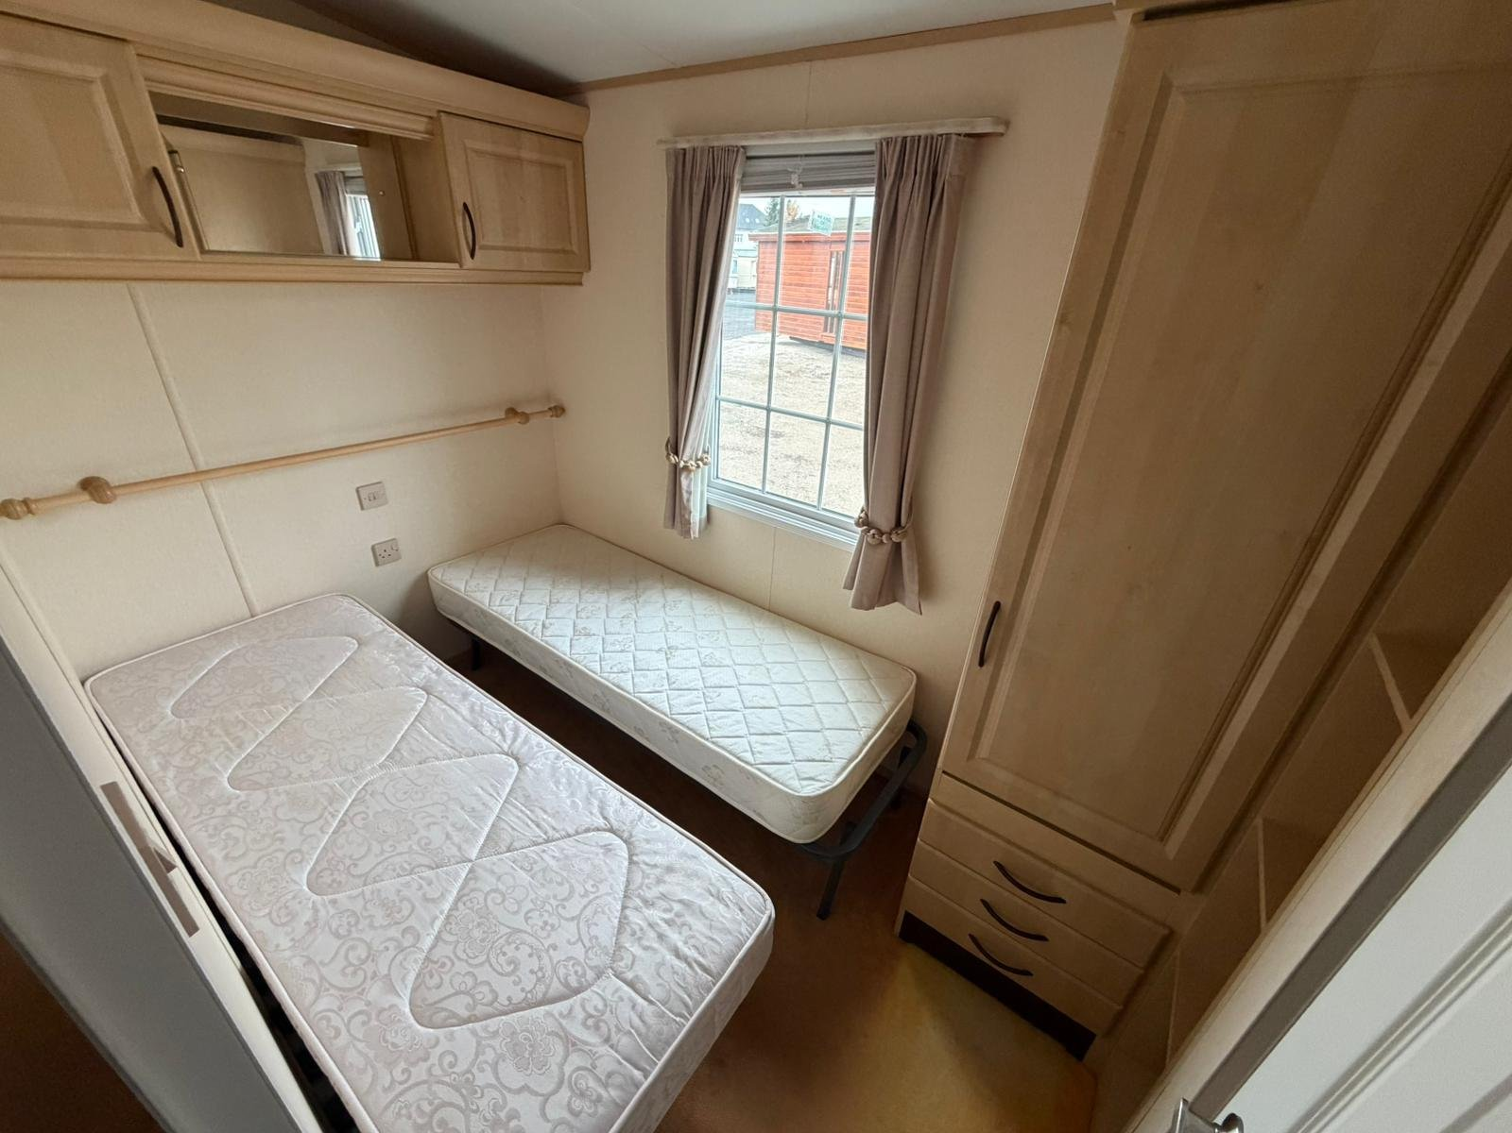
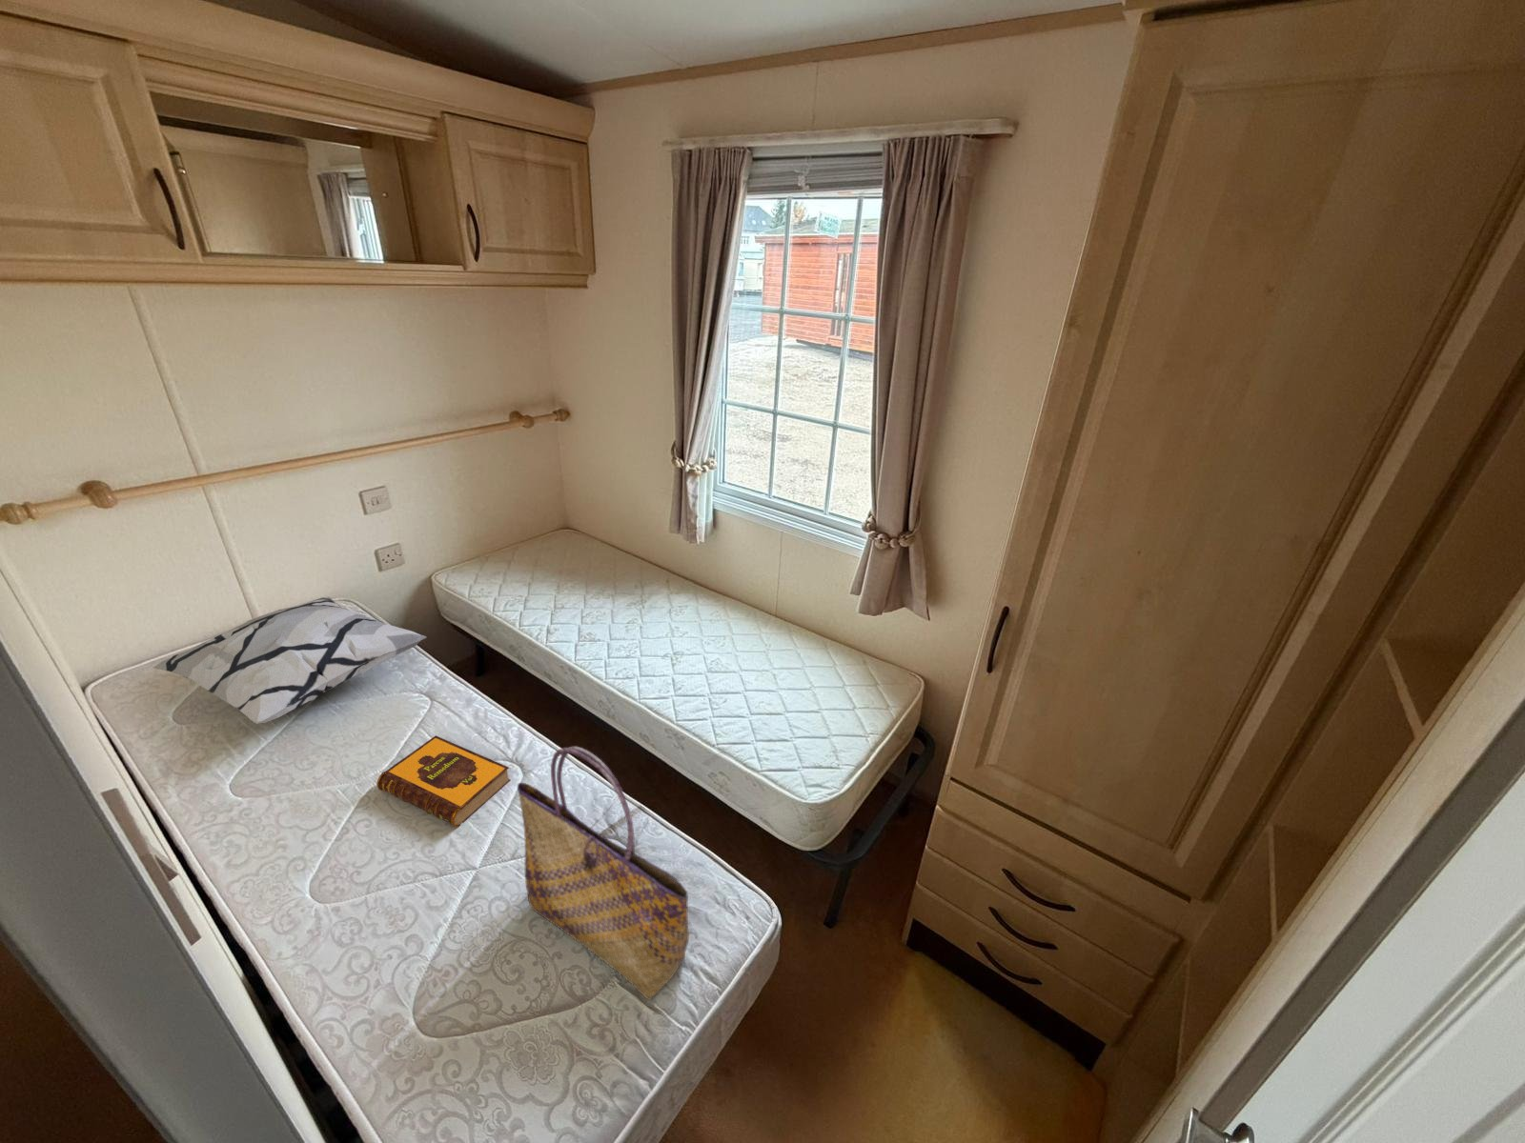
+ decorative pillow [151,597,427,725]
+ hardback book [377,735,512,827]
+ tote bag [516,746,690,1001]
